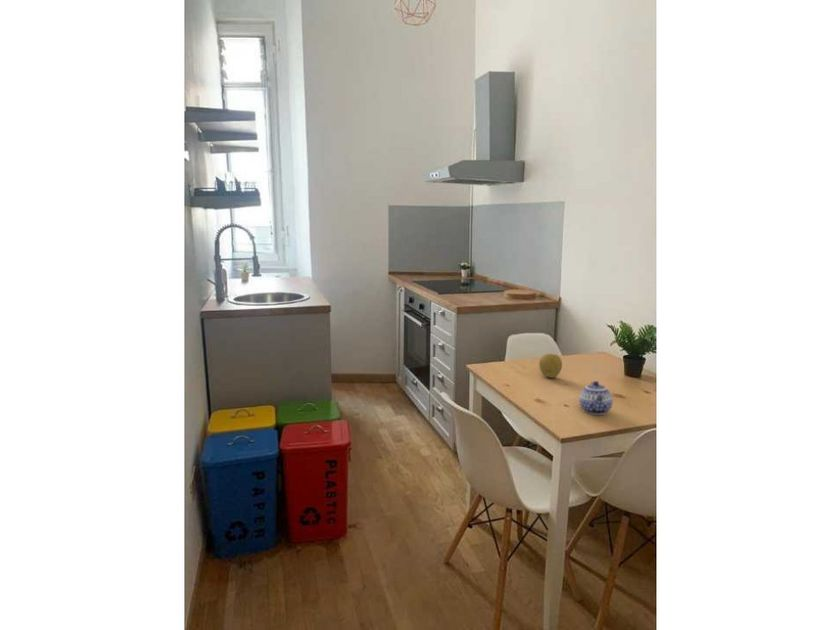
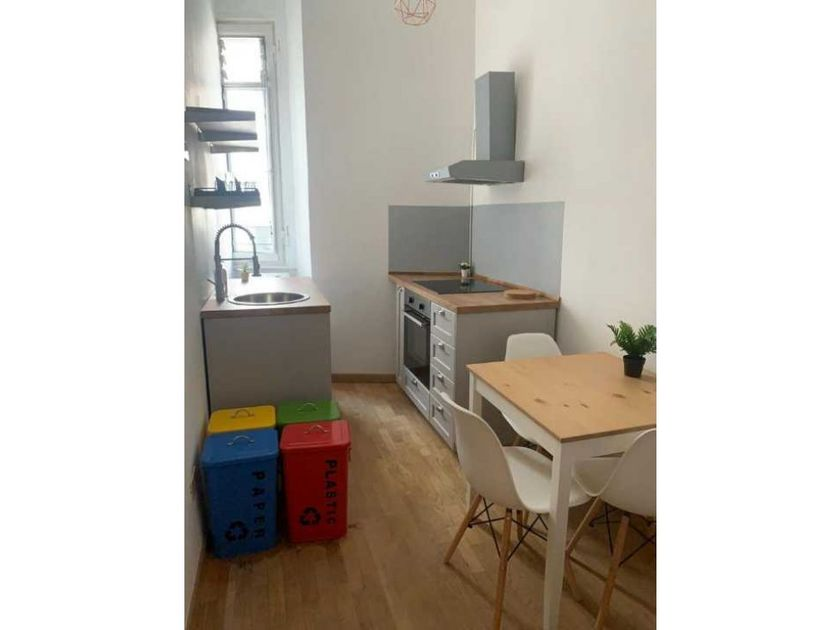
- fruit [538,353,563,379]
- teapot [578,380,614,416]
